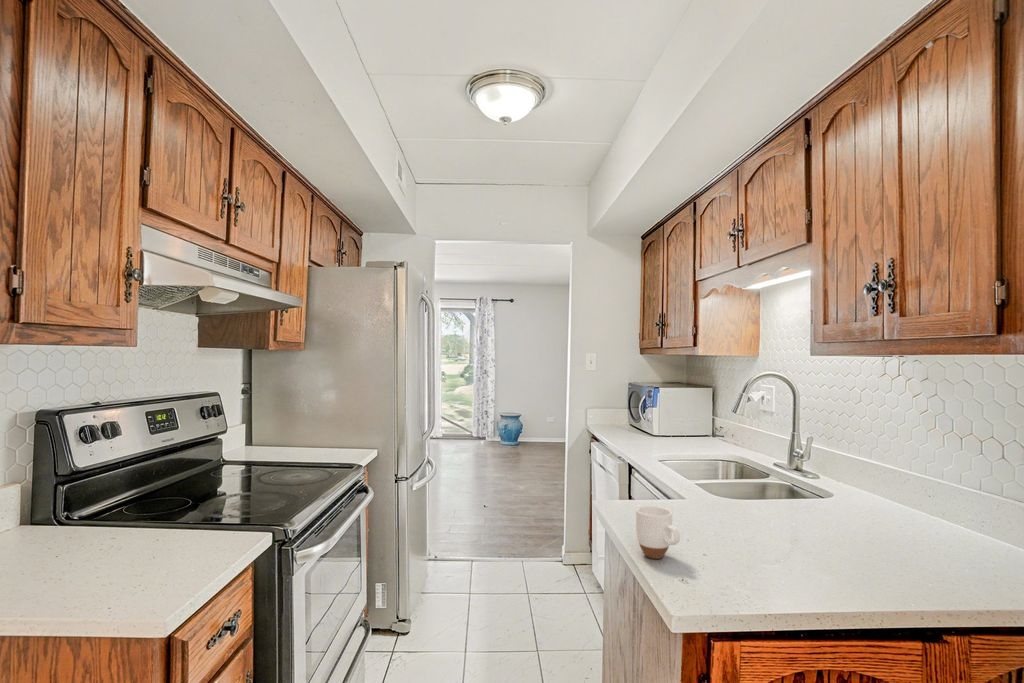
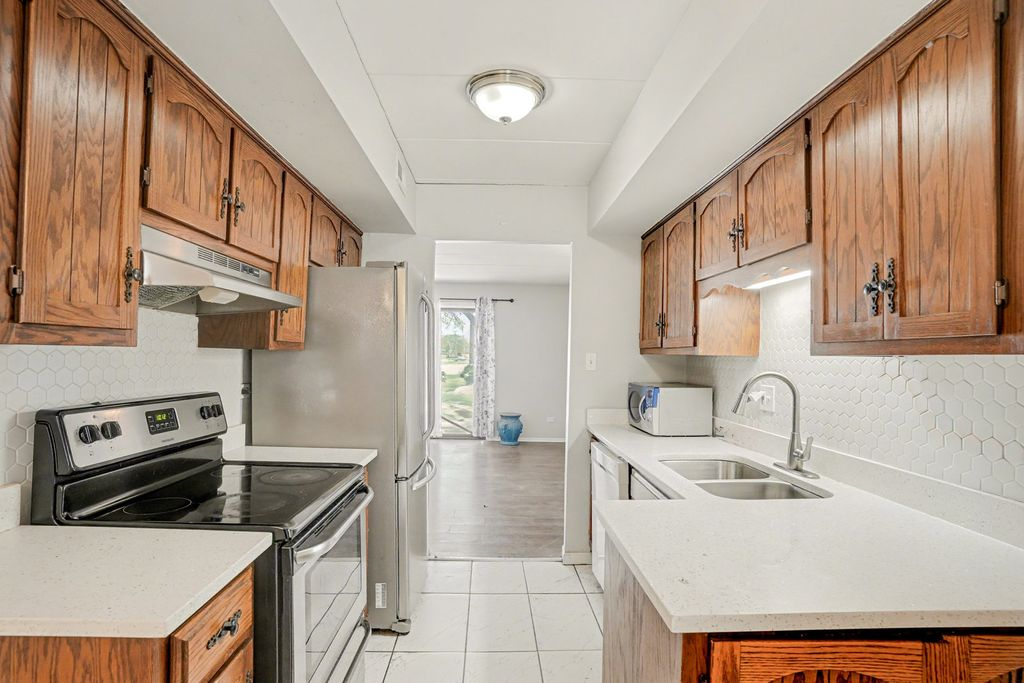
- mug [635,505,681,560]
